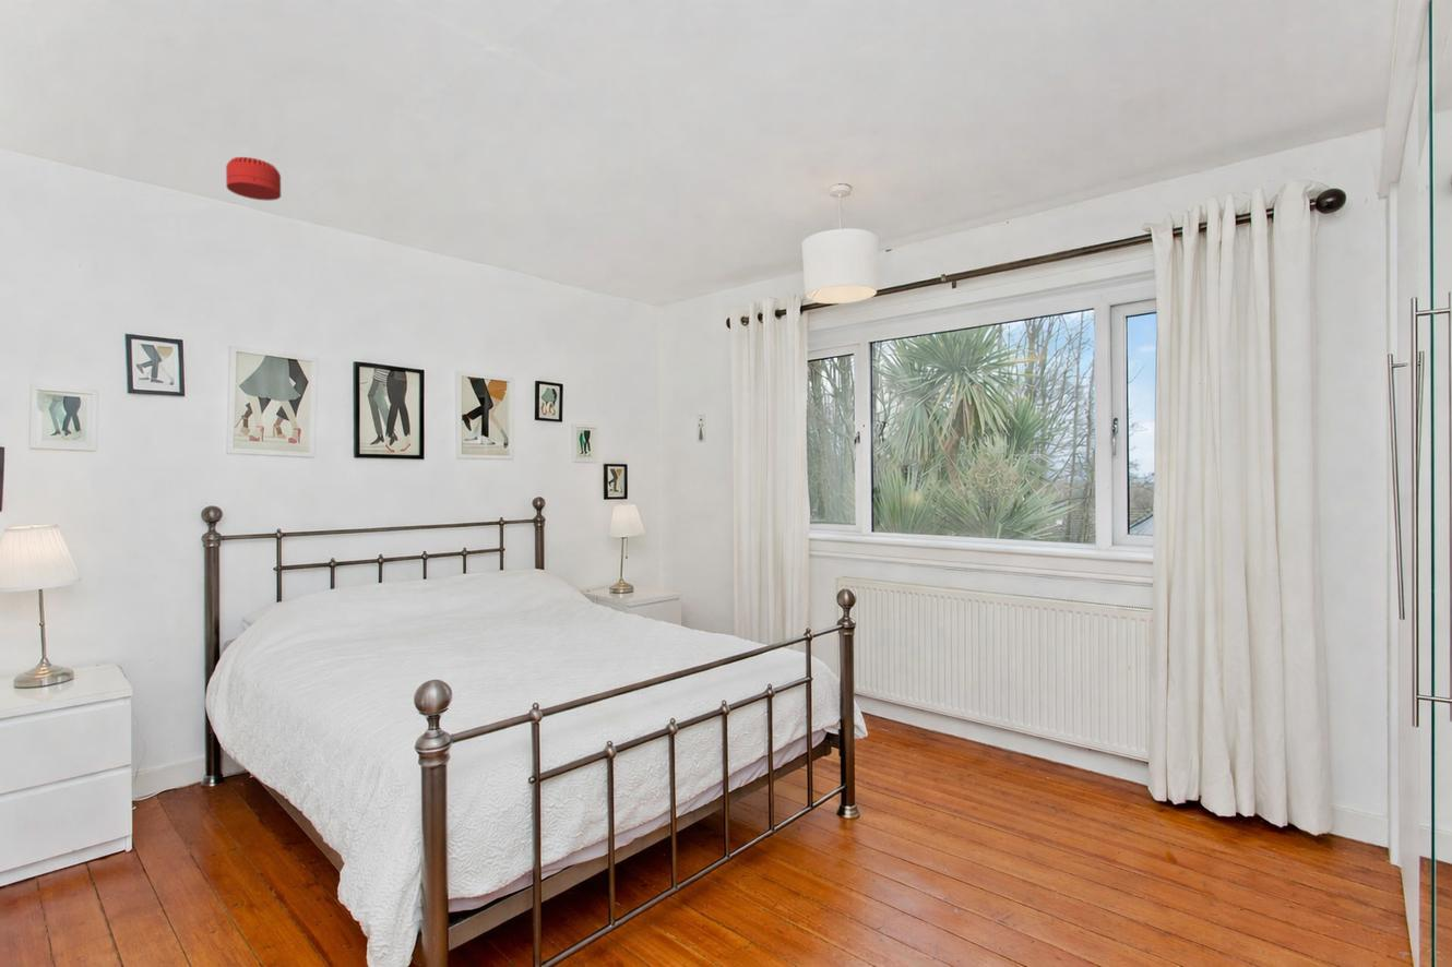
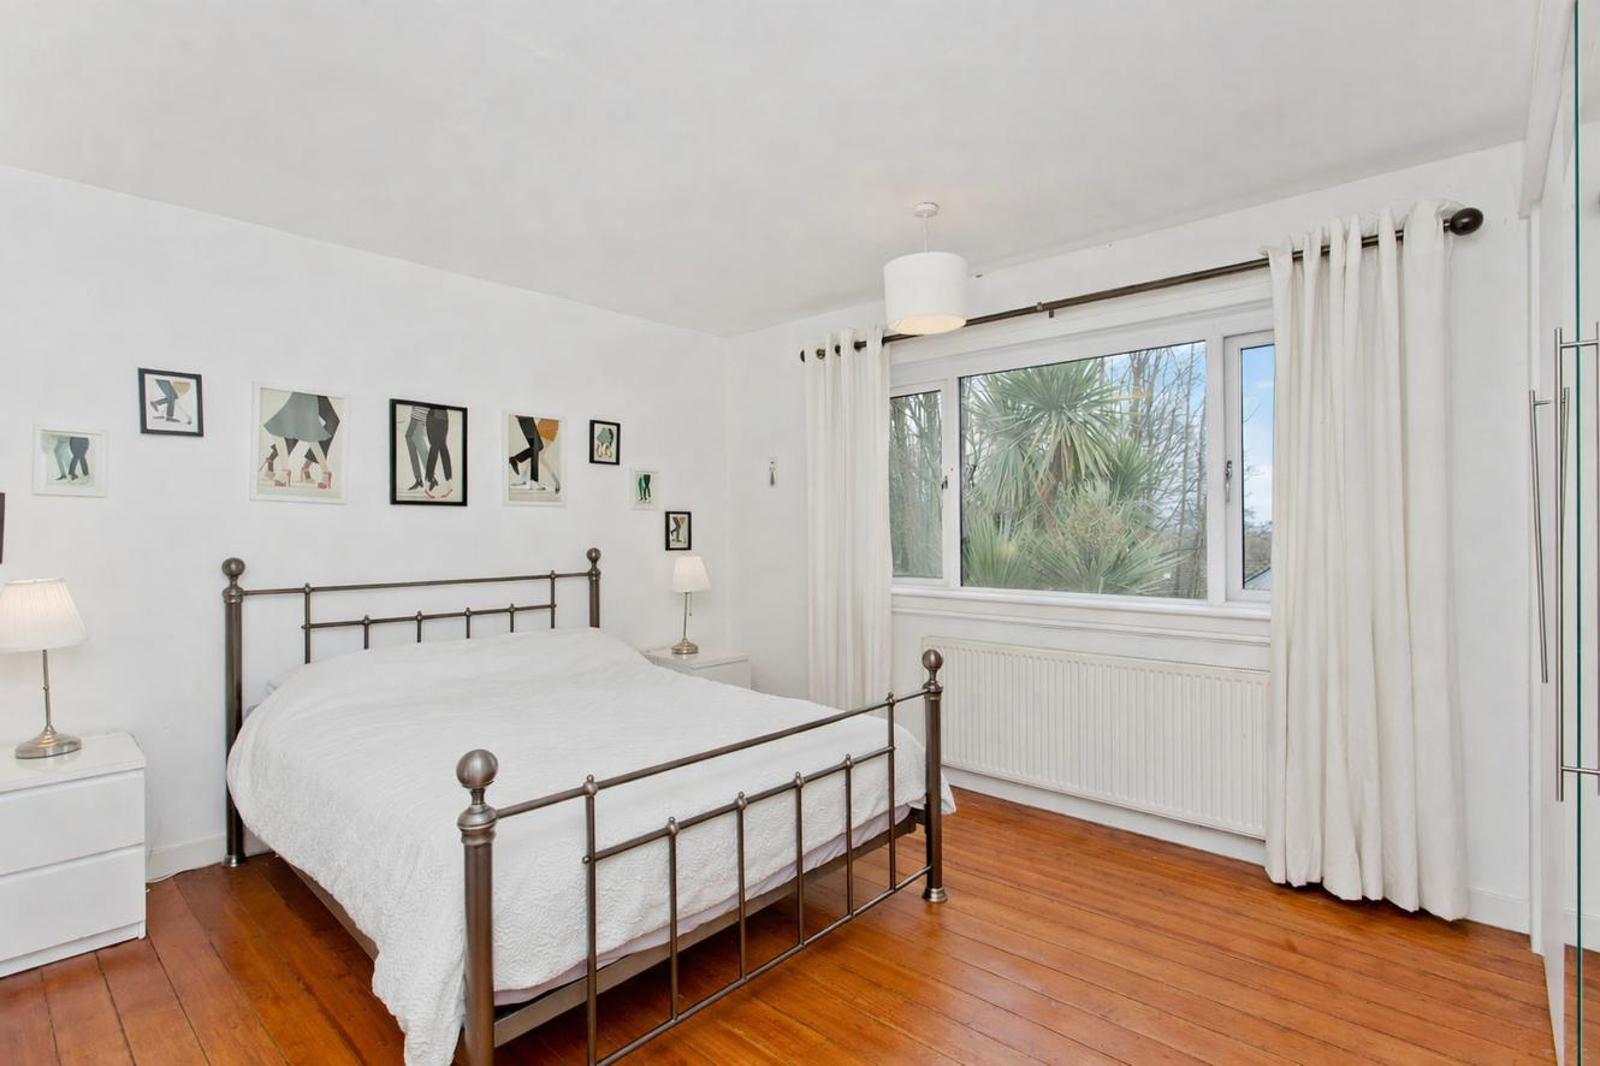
- smoke detector [225,156,282,202]
